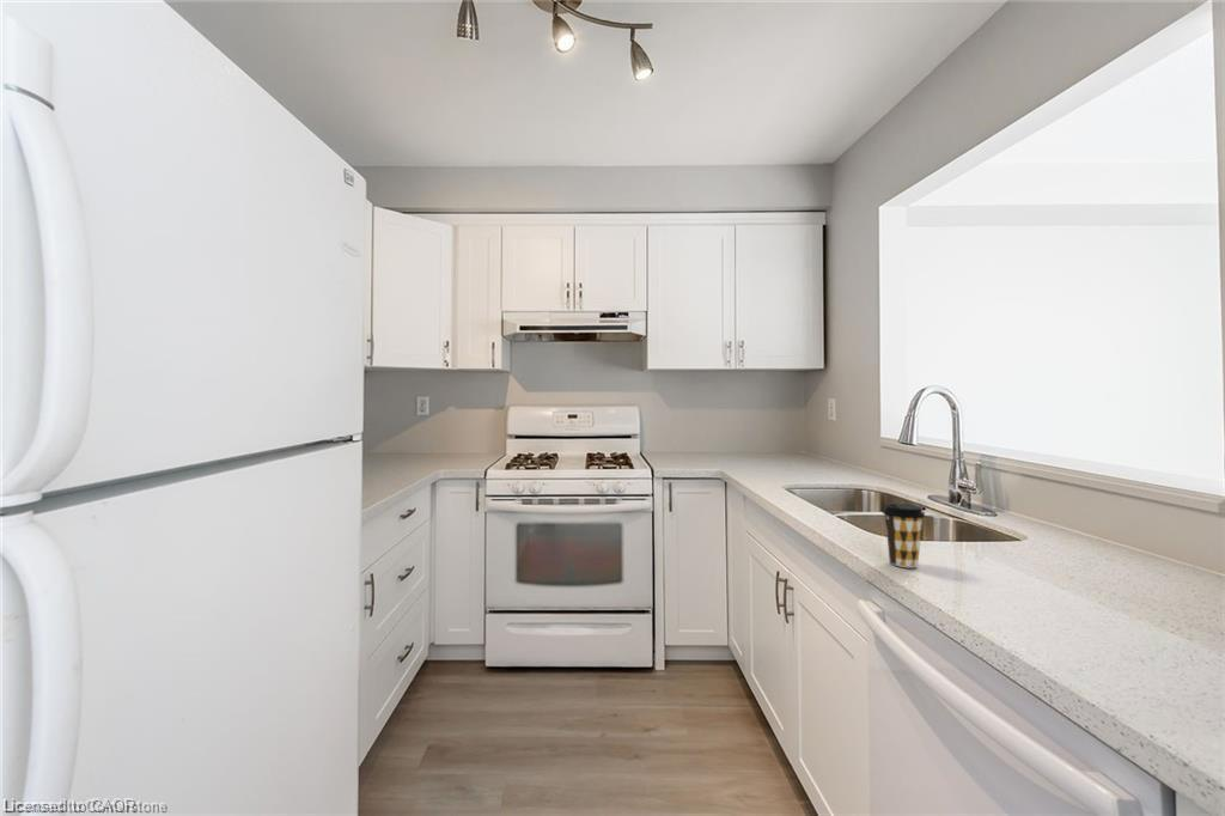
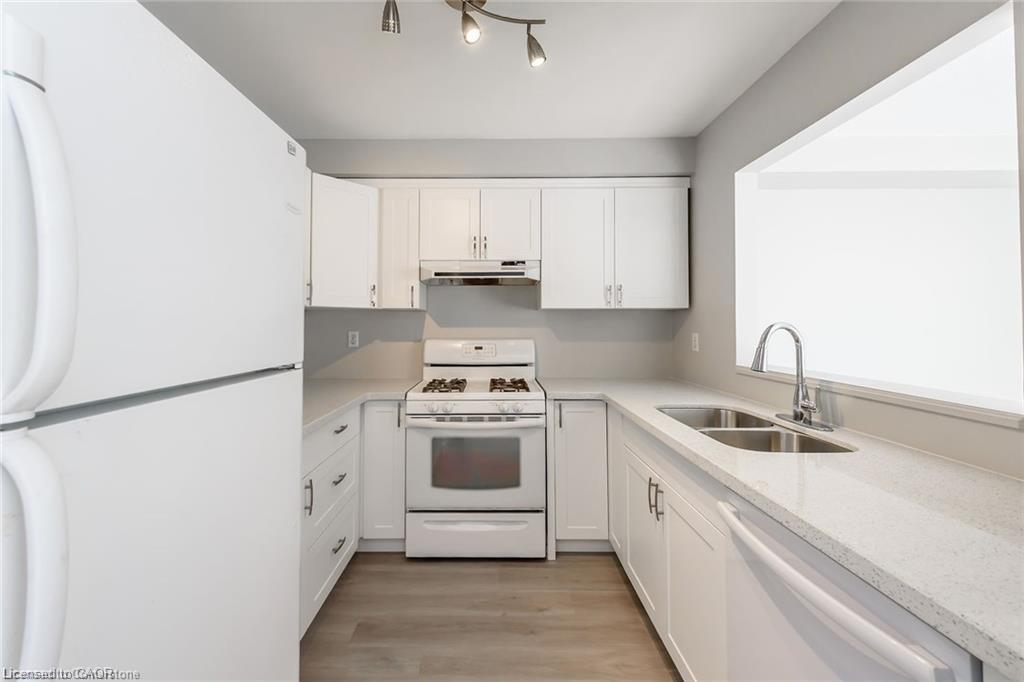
- coffee cup [882,503,926,568]
